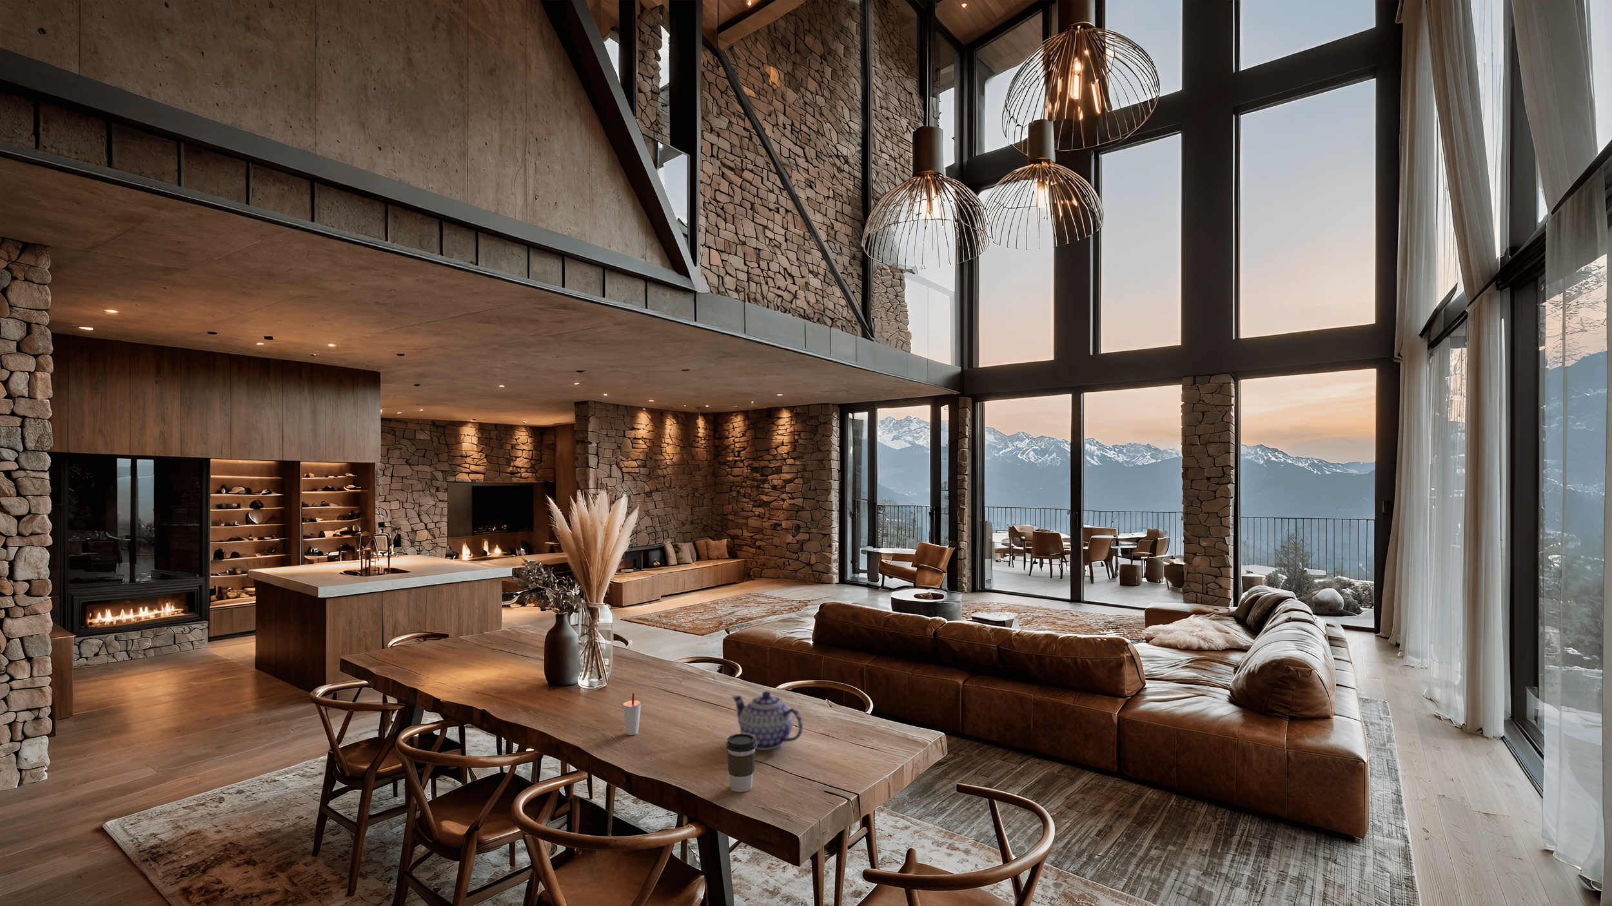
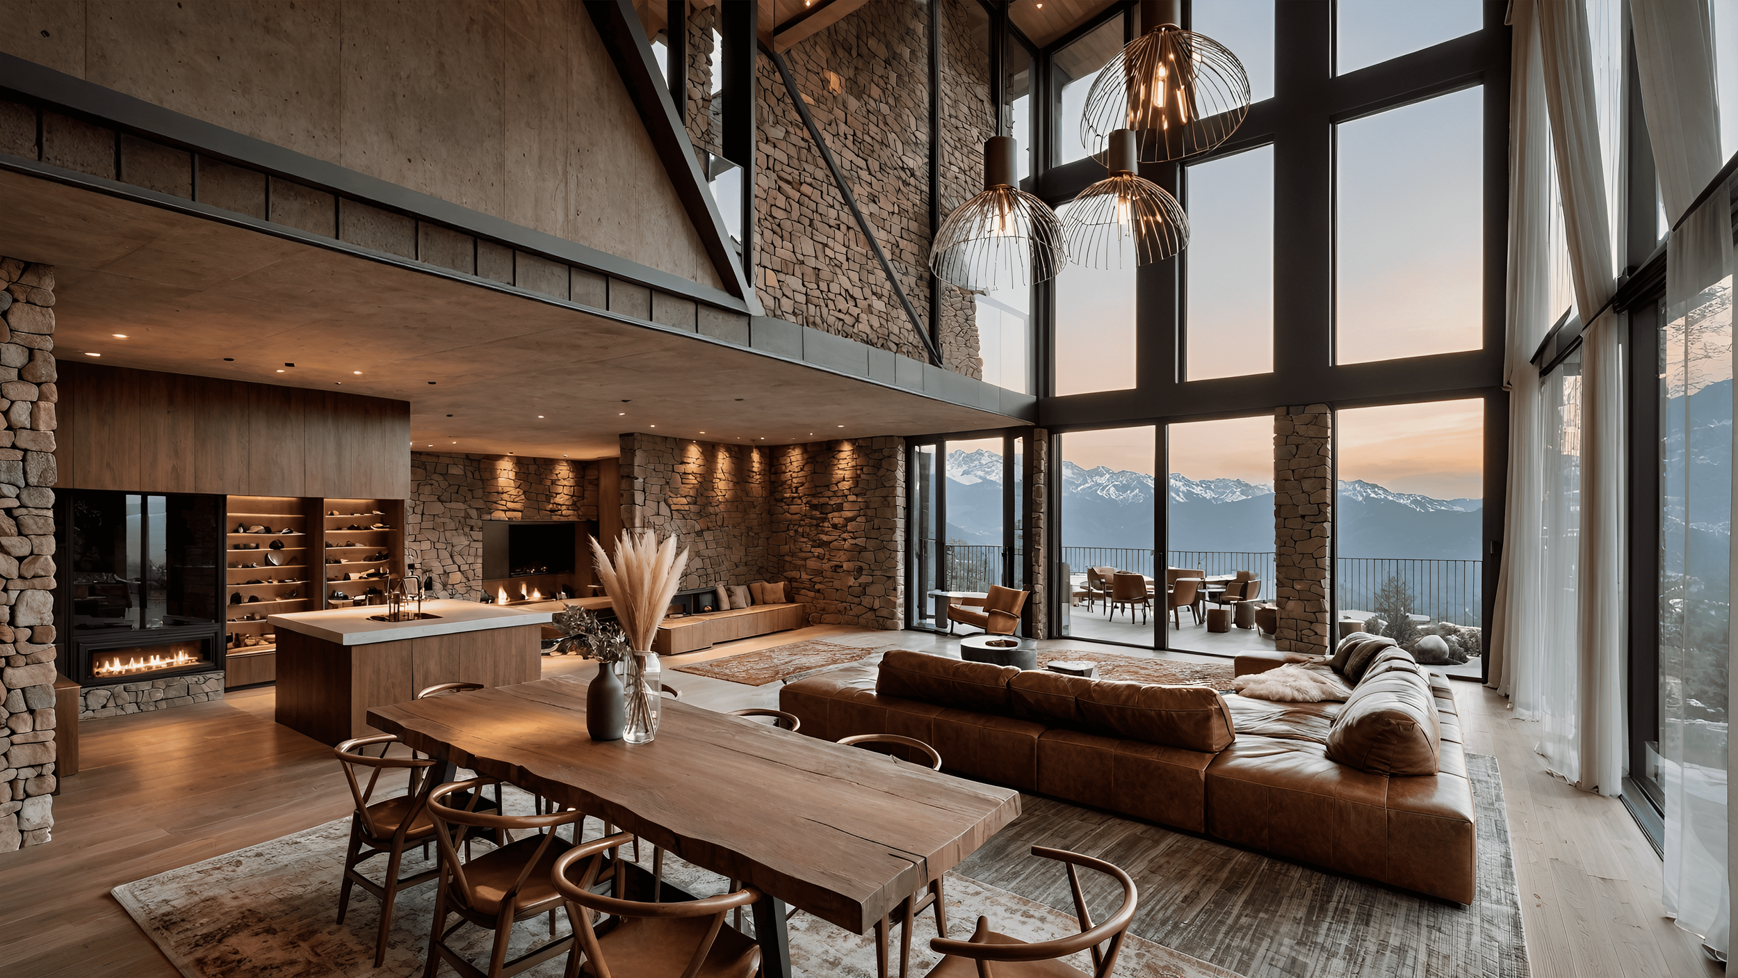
- coffee cup [726,733,756,793]
- teapot [731,690,804,751]
- cup [623,692,642,736]
